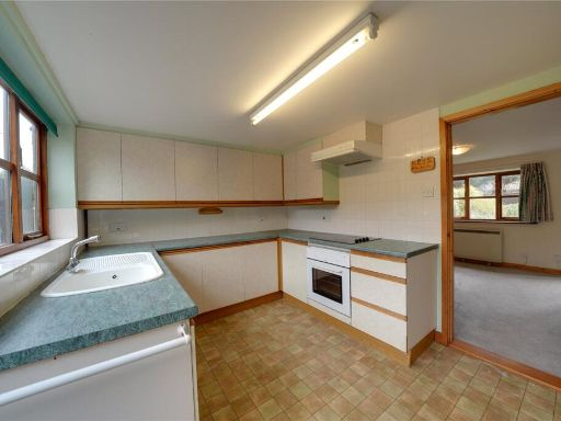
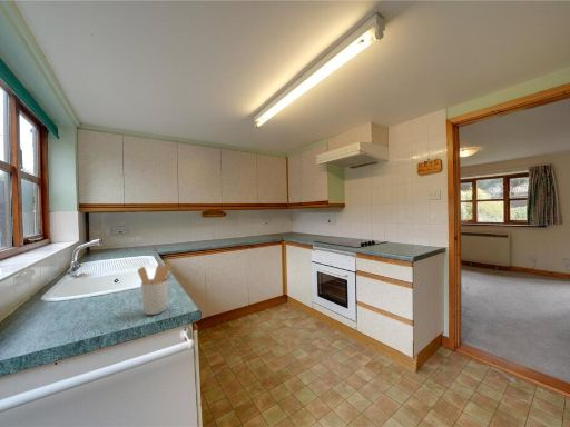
+ utensil holder [137,262,174,316]
